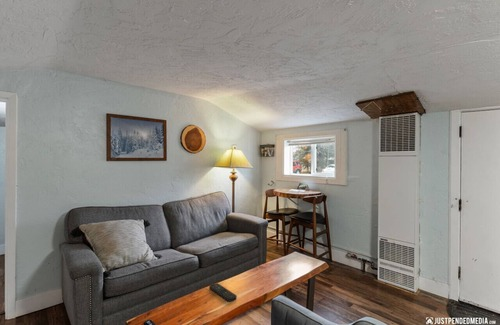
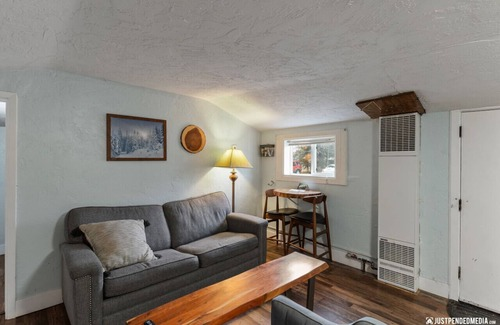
- remote control [208,282,238,303]
